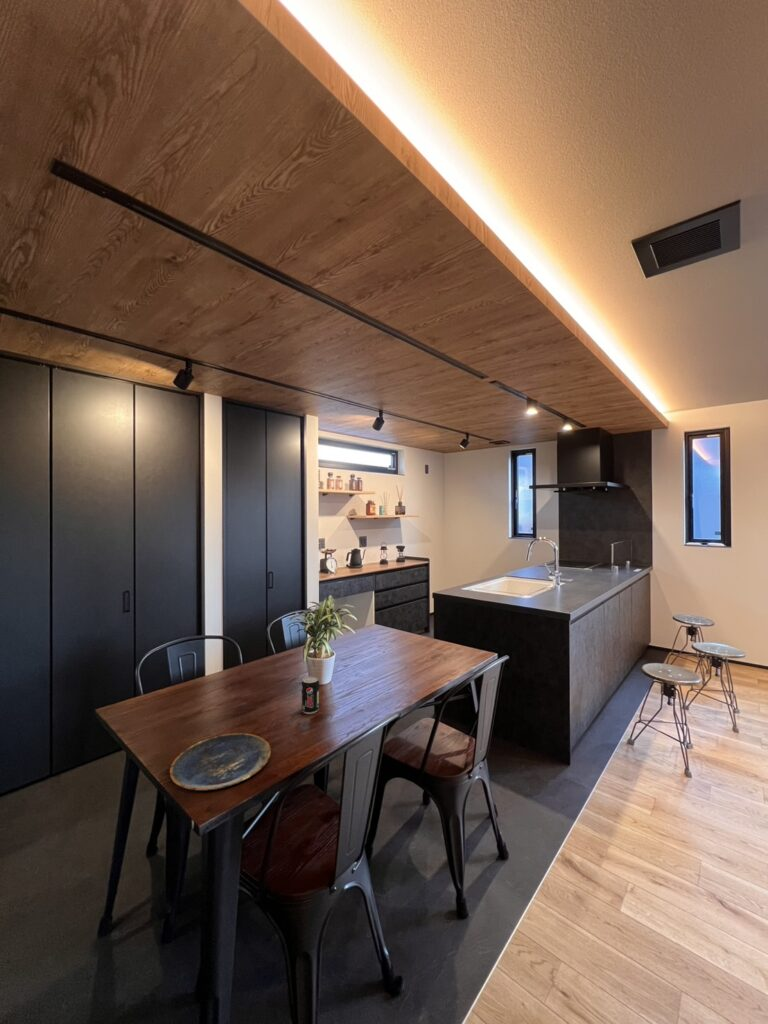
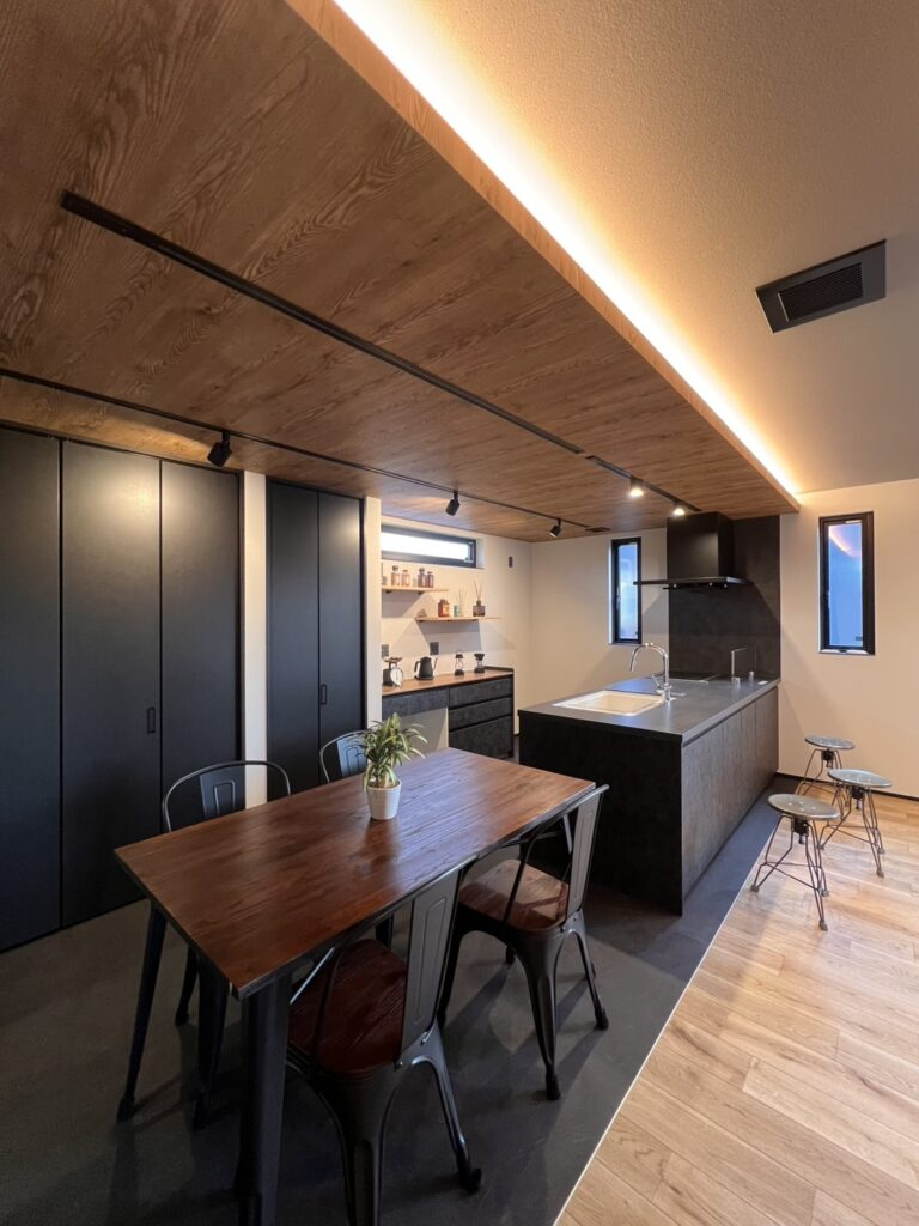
- beverage can [301,676,320,715]
- plate [169,732,272,792]
